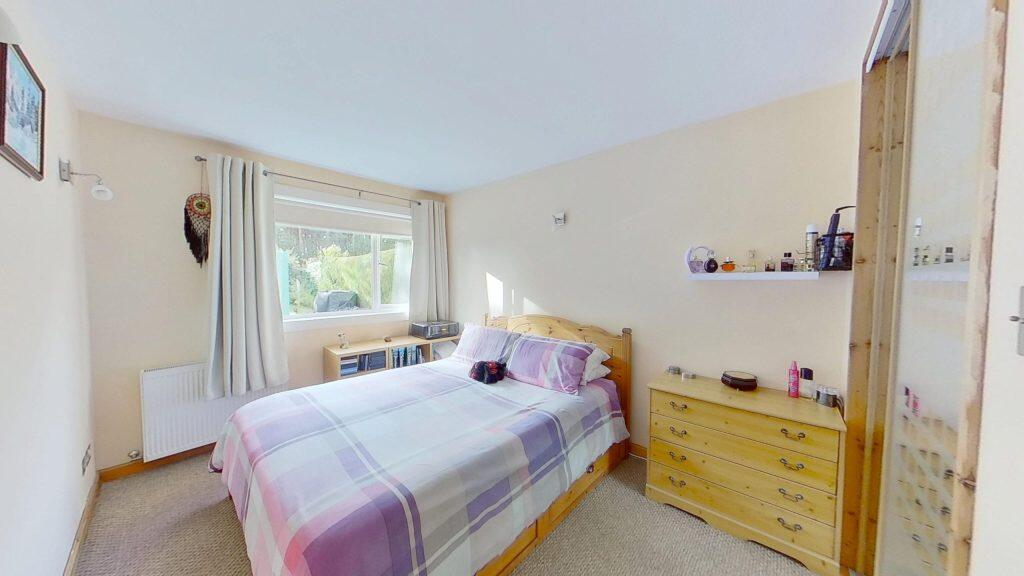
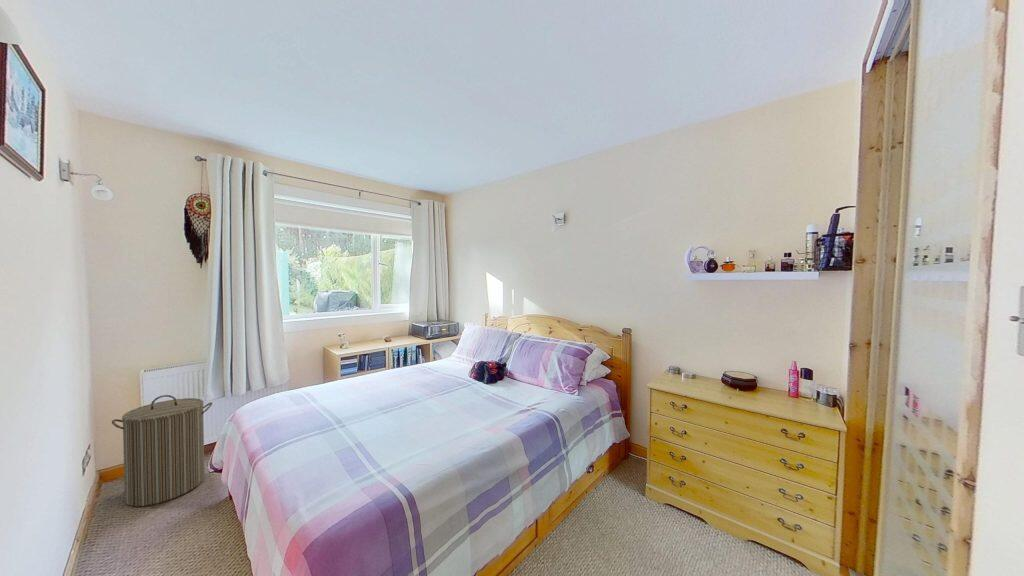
+ laundry hamper [111,394,213,507]
